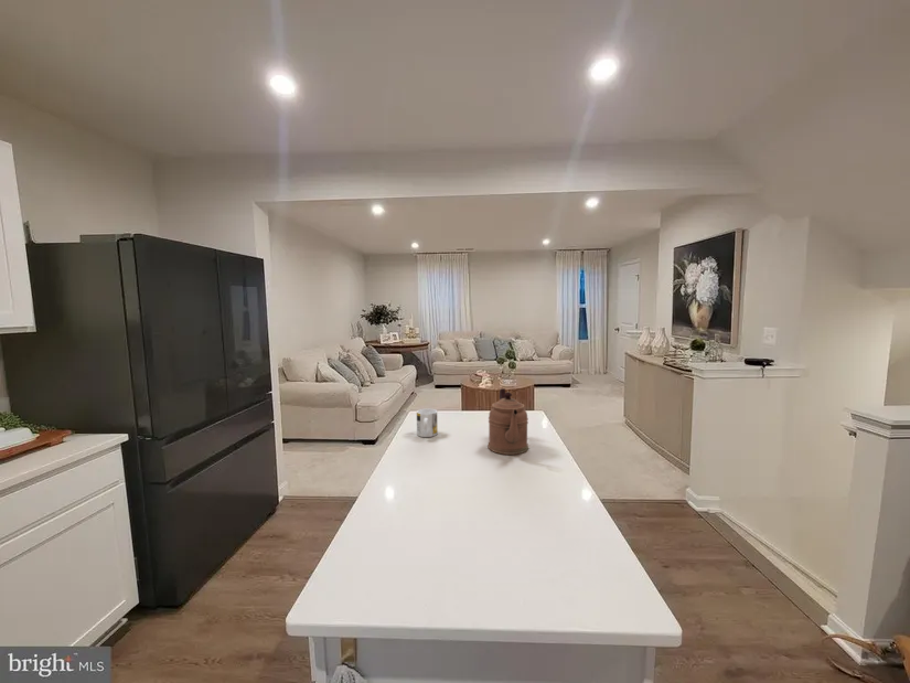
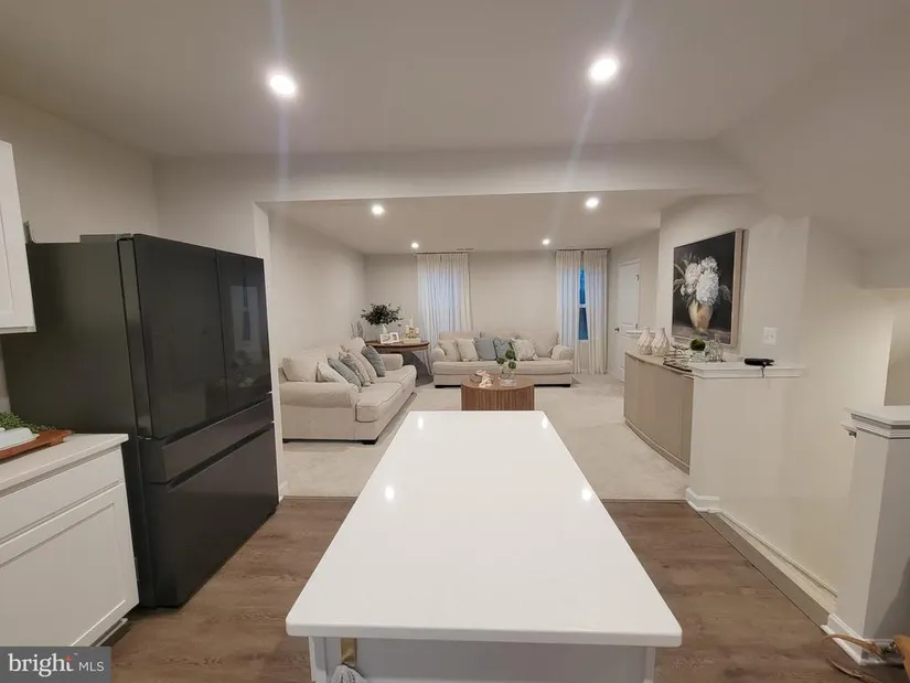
- coffeepot [486,387,529,456]
- mug [416,408,439,438]
